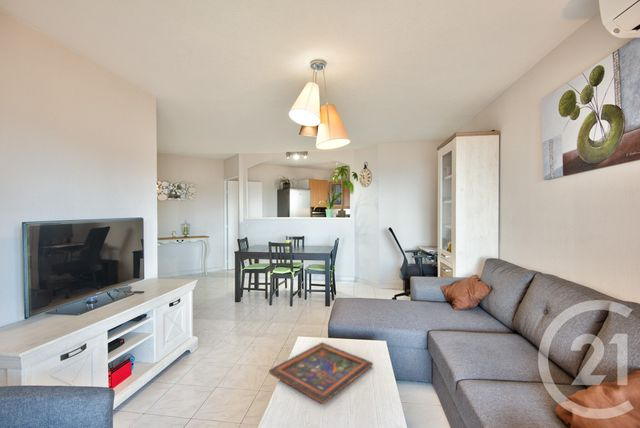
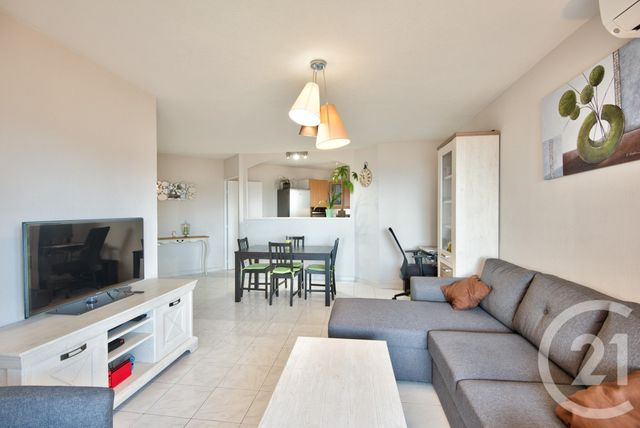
- painted panel [268,341,374,405]
